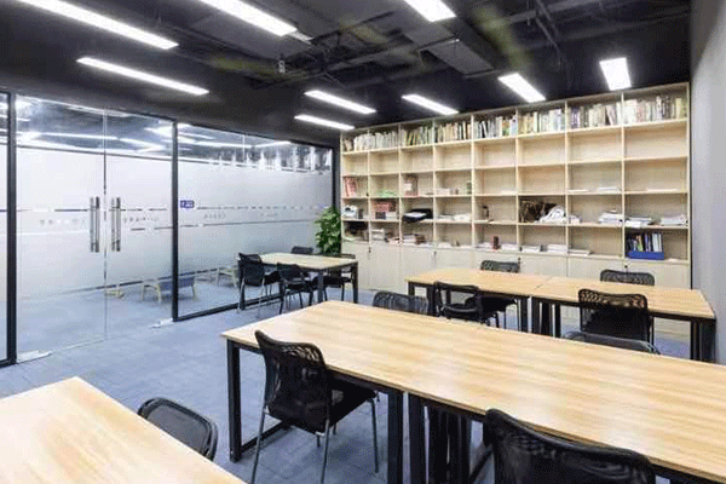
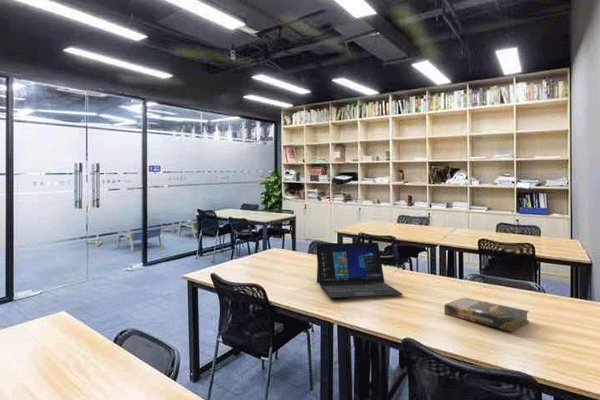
+ laptop [315,241,404,299]
+ book [443,296,530,332]
